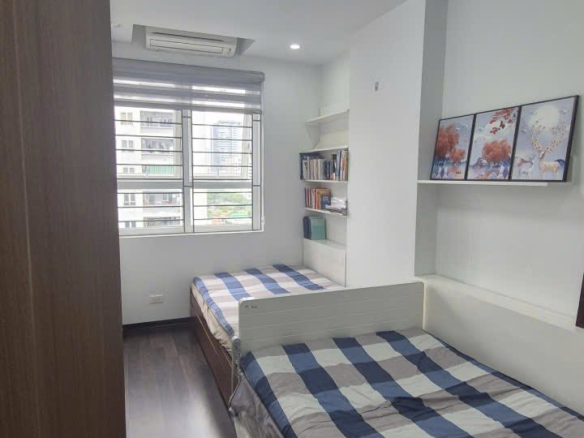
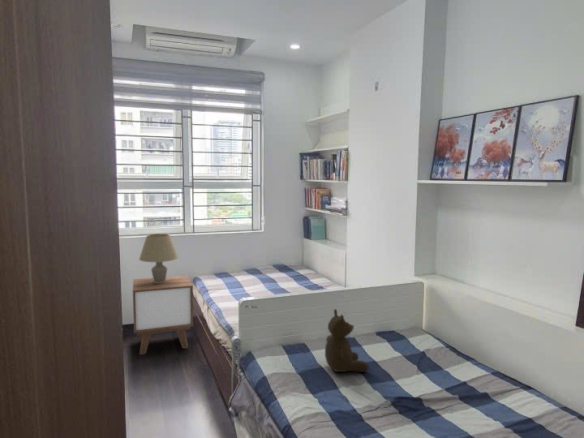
+ table lamp [138,232,179,283]
+ teddy bear [324,308,370,373]
+ nightstand [132,274,194,356]
